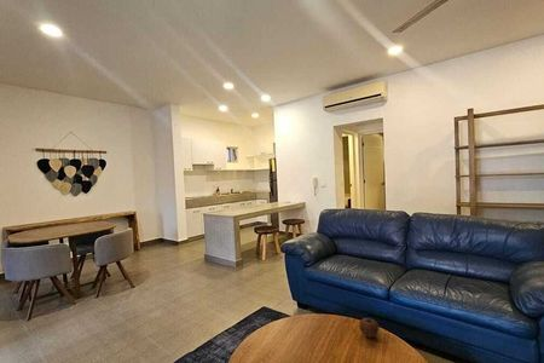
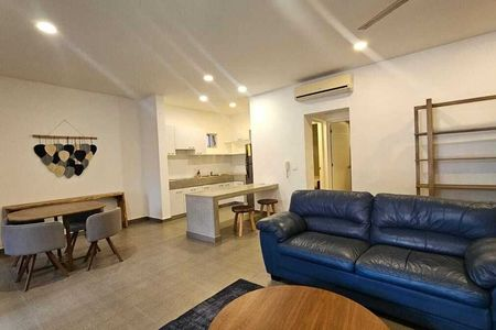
- fruit [358,317,380,339]
